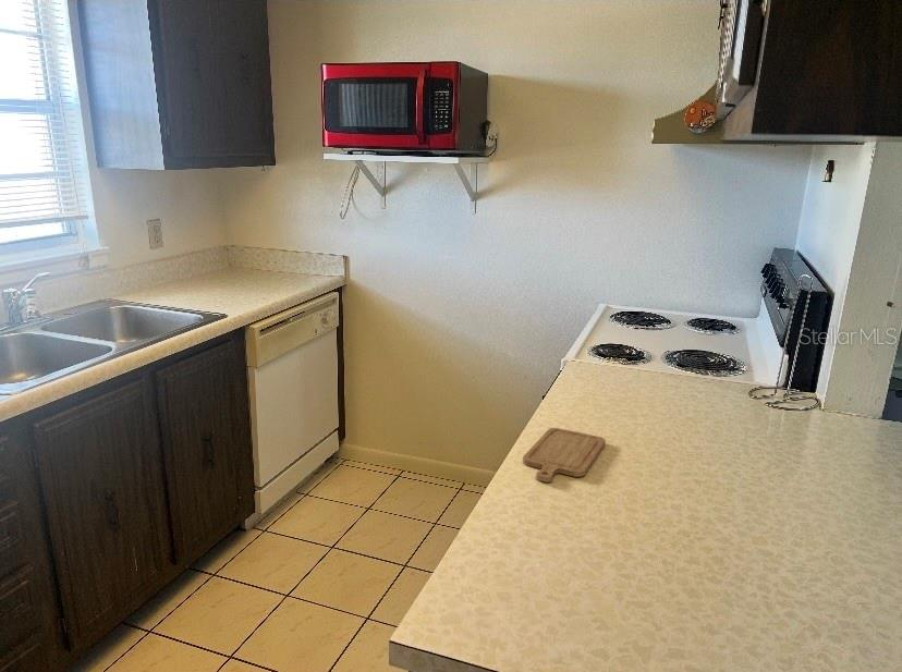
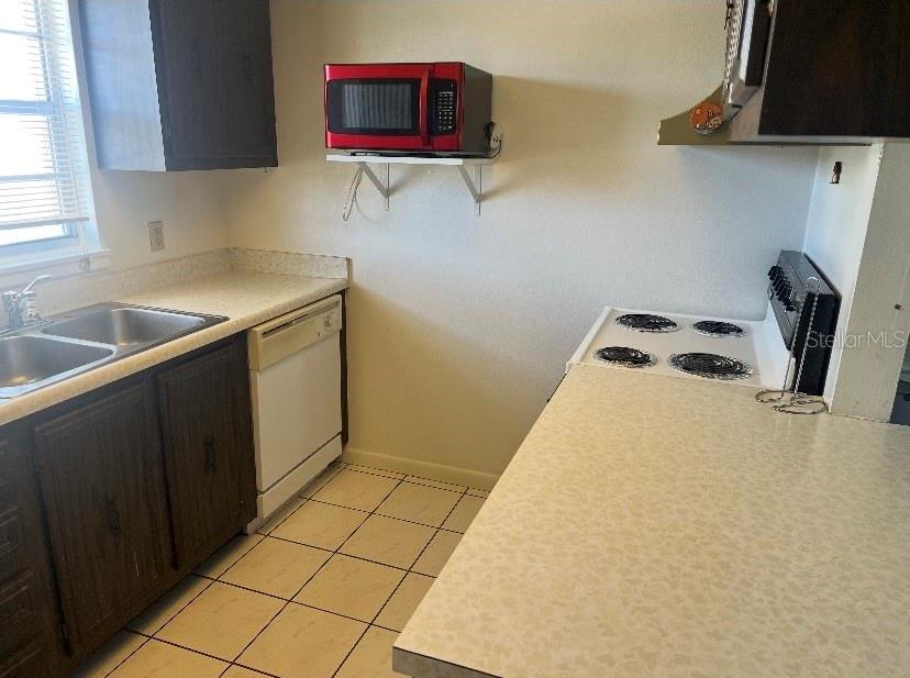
- chopping board [522,427,607,484]
